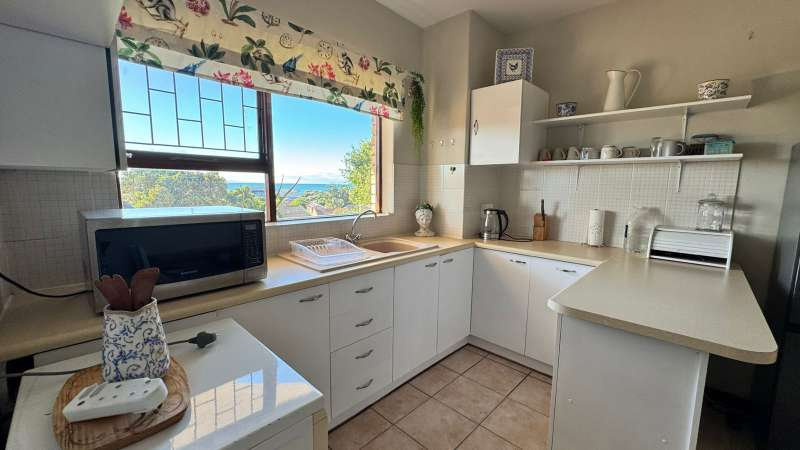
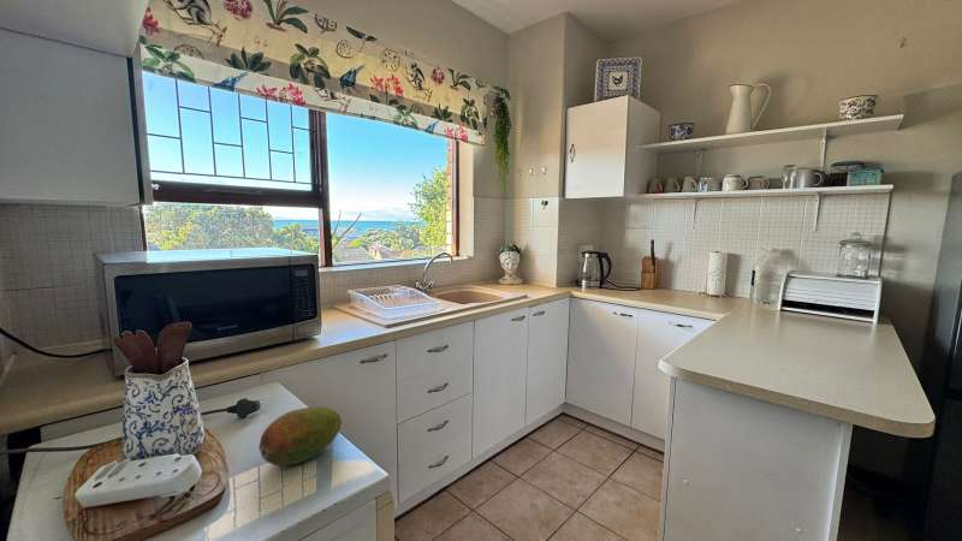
+ fruit [259,405,343,466]
